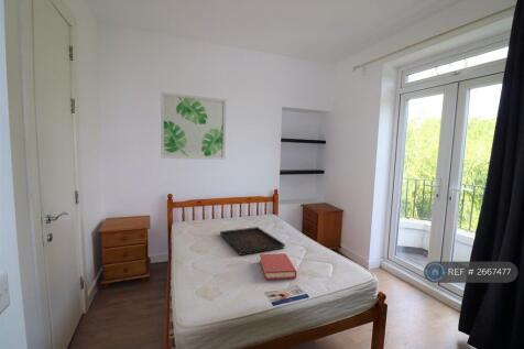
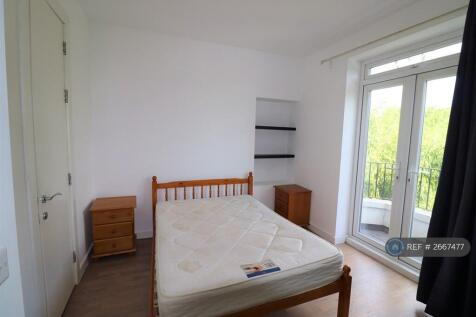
- hardback book [259,252,297,281]
- wall art [160,91,227,161]
- serving tray [219,226,286,257]
